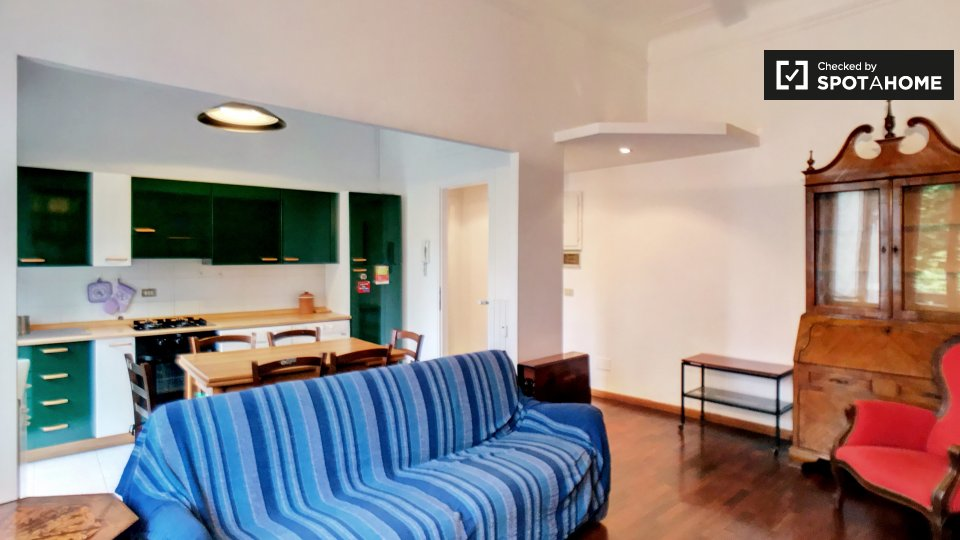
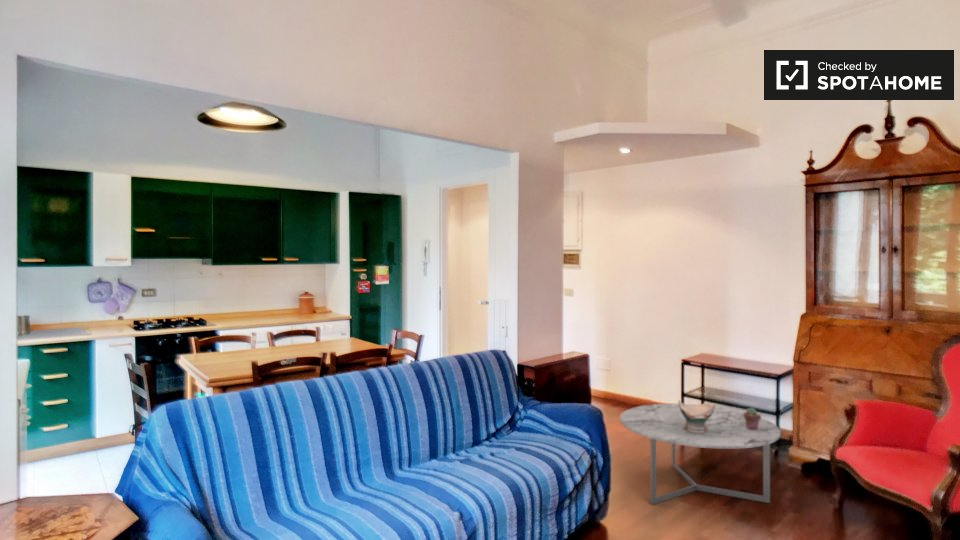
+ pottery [677,399,717,433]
+ coffee table [619,403,782,505]
+ potted succulent [744,407,762,430]
